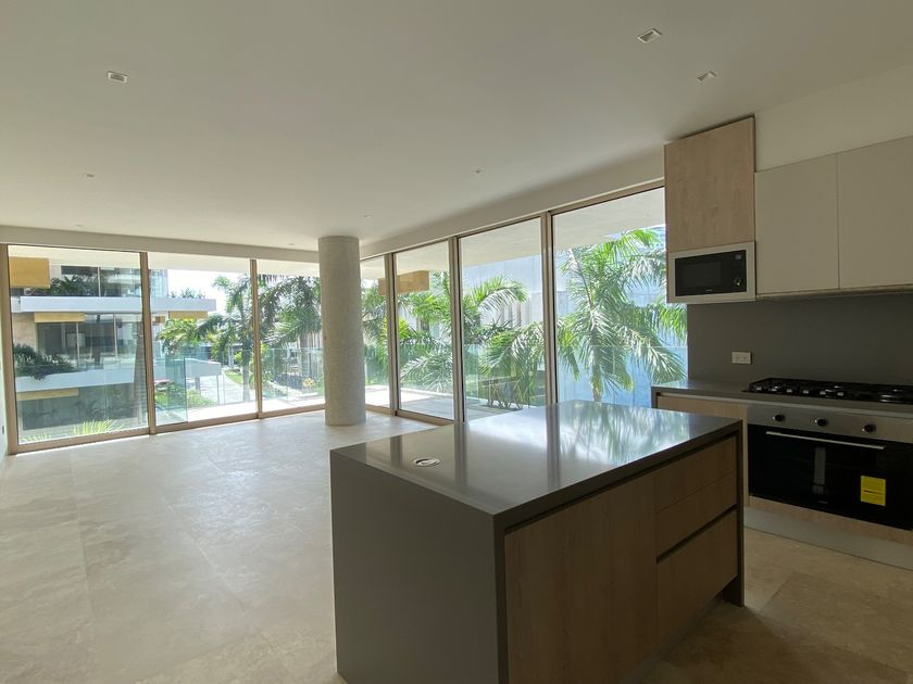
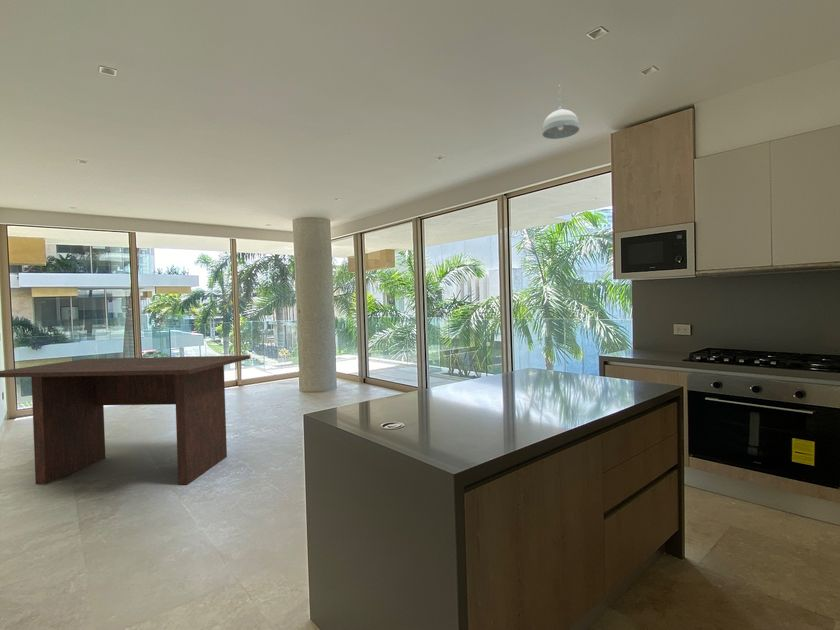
+ pendant light [541,84,580,140]
+ dining table [0,354,251,485]
